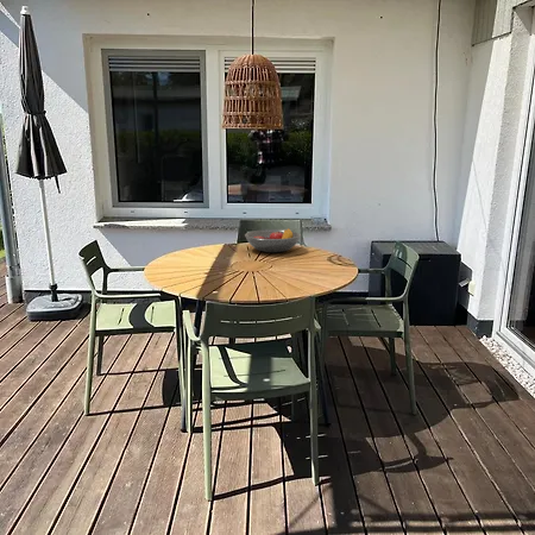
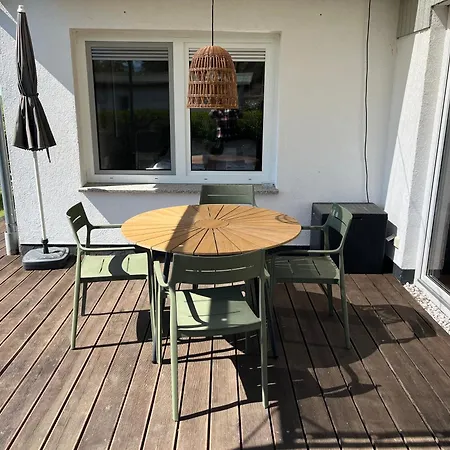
- fruit bowl [244,227,302,253]
